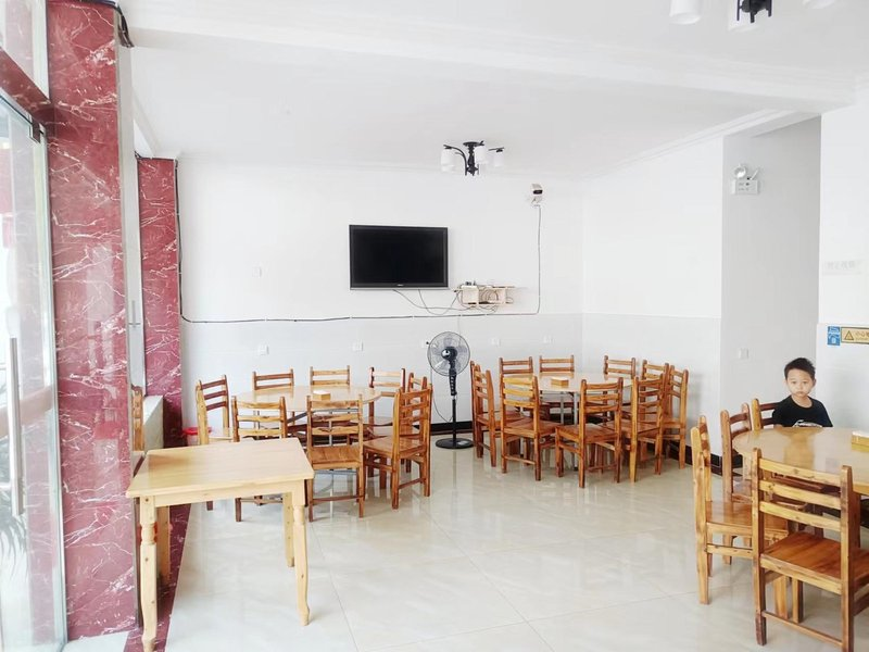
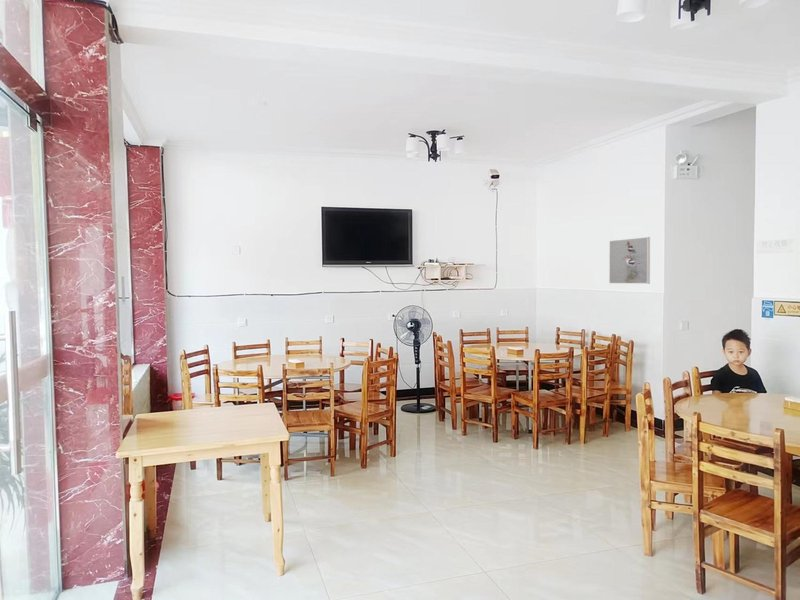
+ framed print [608,236,651,285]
